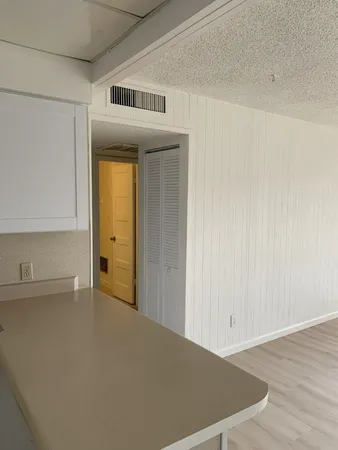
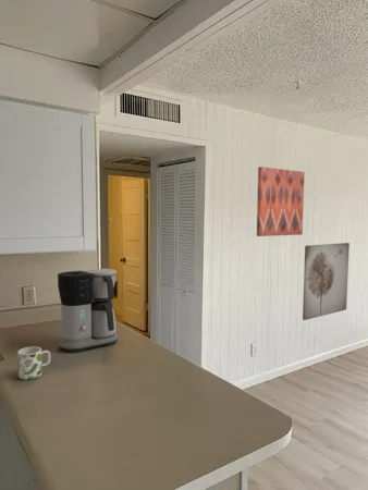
+ mug [16,345,51,381]
+ wall art [256,166,305,237]
+ wall art [302,242,351,321]
+ coffee maker [57,268,119,354]
